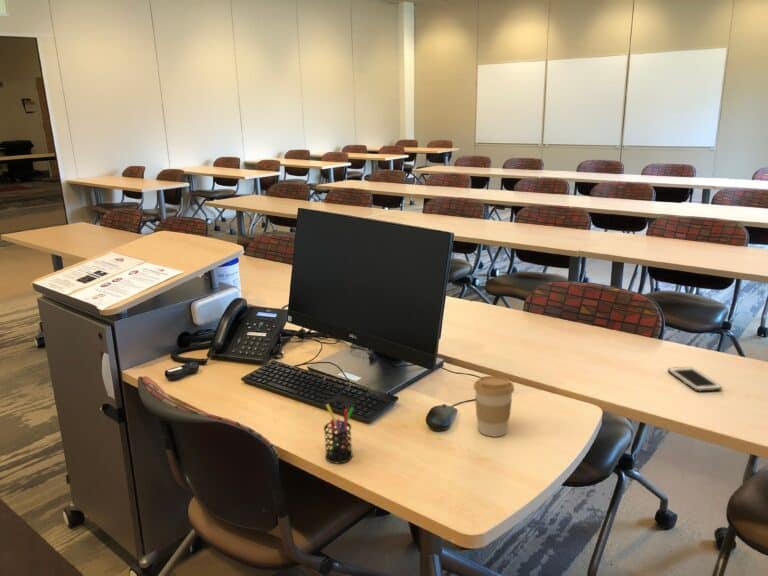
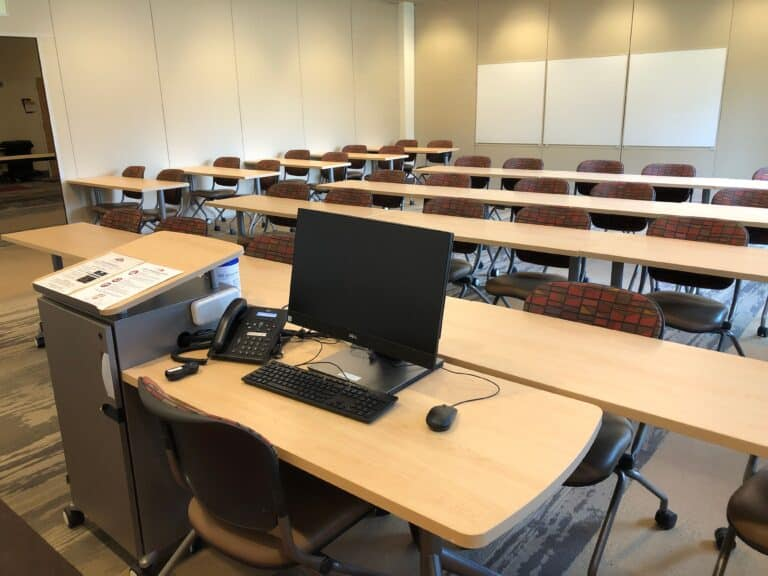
- pen holder [323,403,355,464]
- coffee cup [473,375,515,437]
- cell phone [667,366,723,392]
